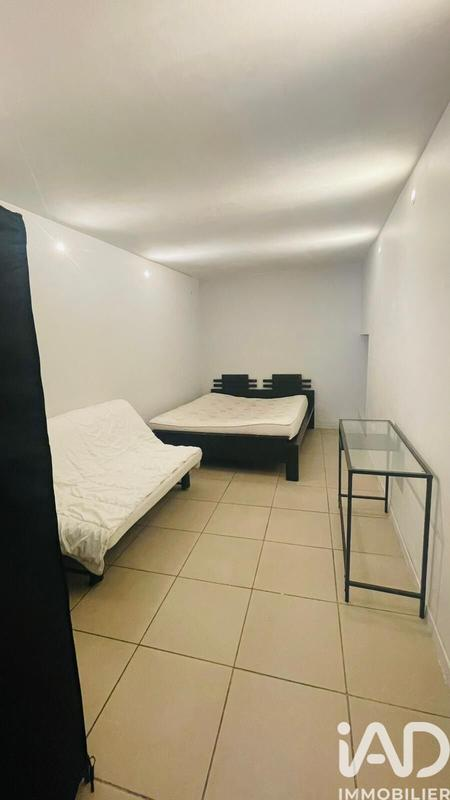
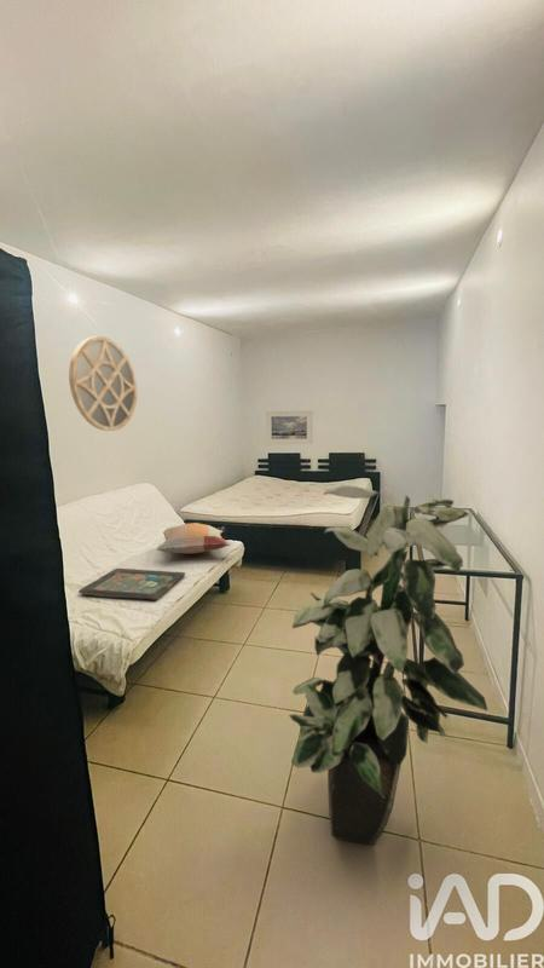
+ indoor plant [288,484,488,847]
+ decorative pillow [156,522,231,555]
+ decorative tray [77,567,186,601]
+ home mirror [68,335,138,432]
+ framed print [265,409,313,445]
